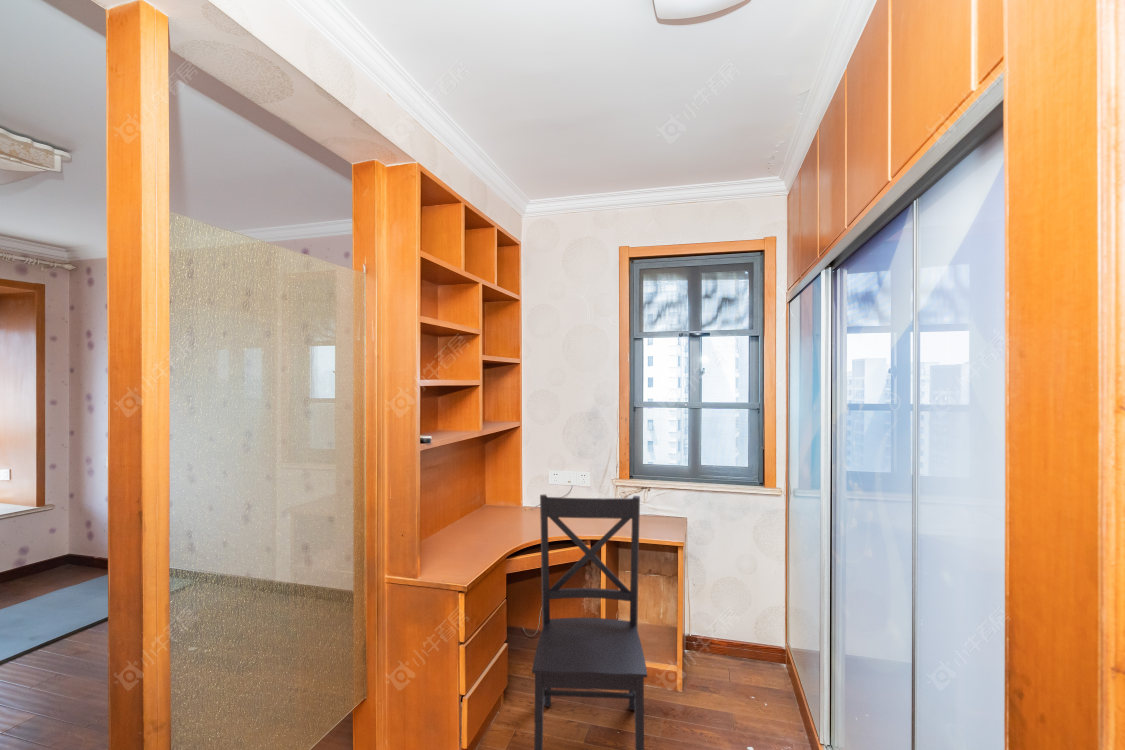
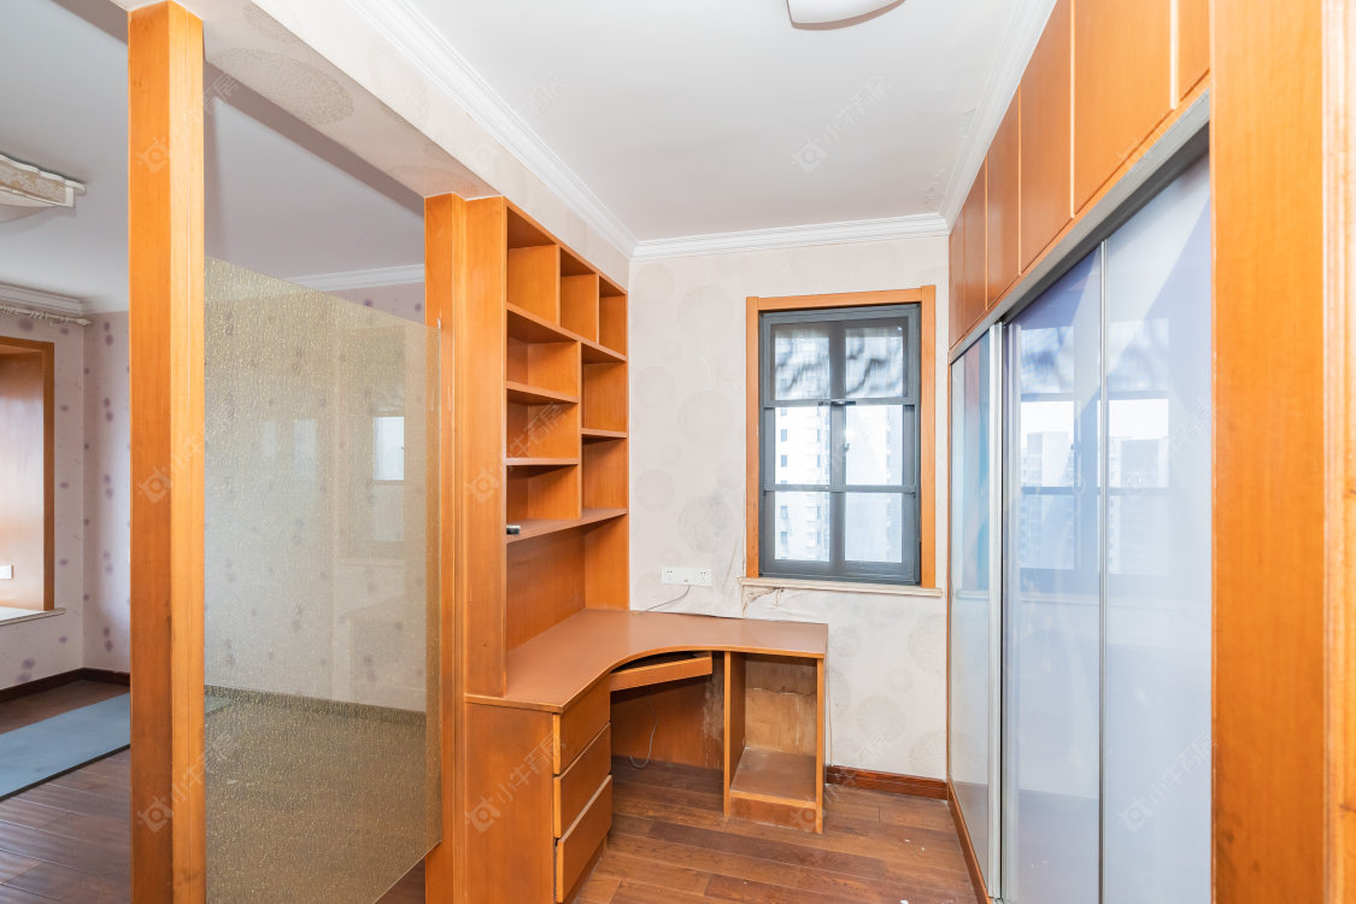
- chair [531,494,648,750]
